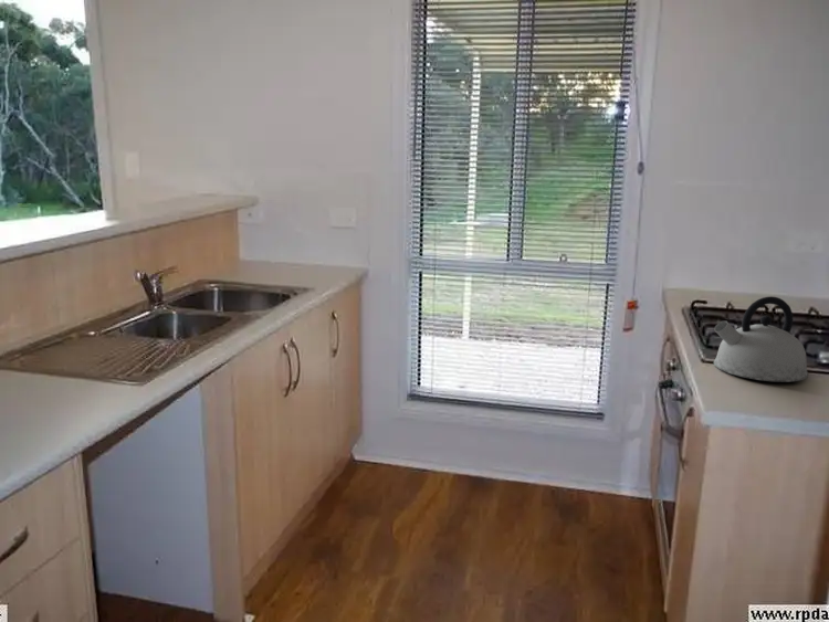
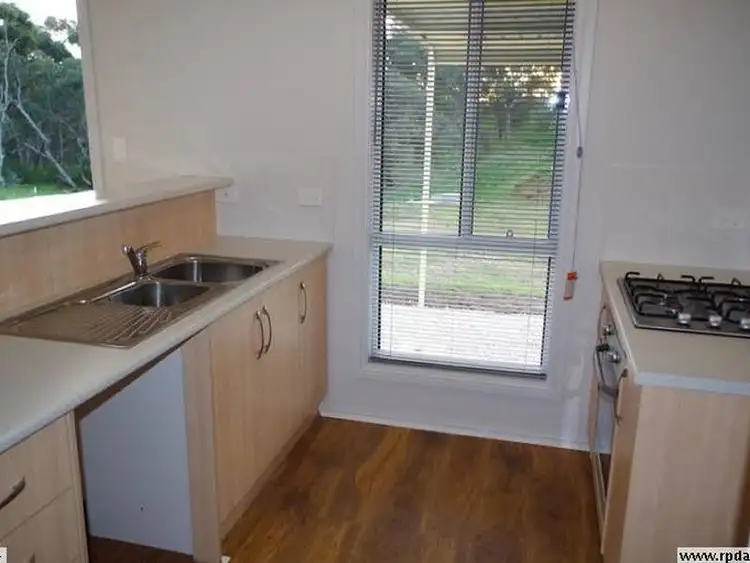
- kettle [713,295,809,383]
